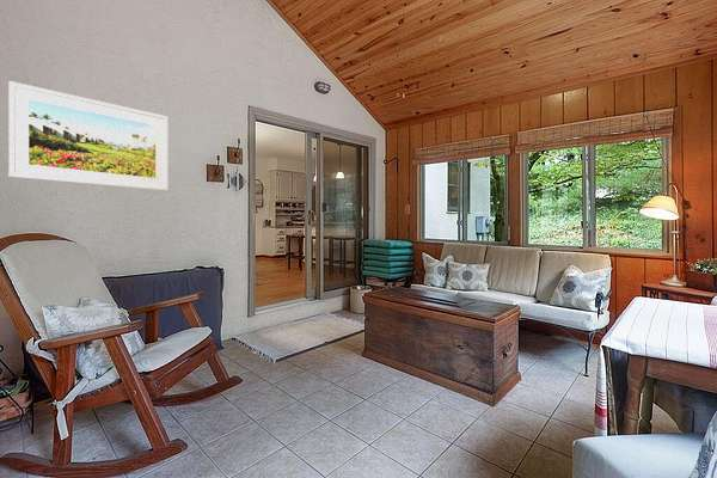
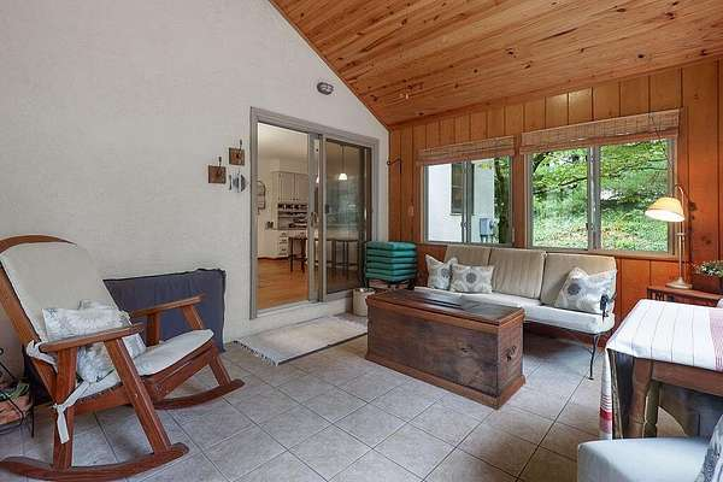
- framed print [7,80,170,192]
